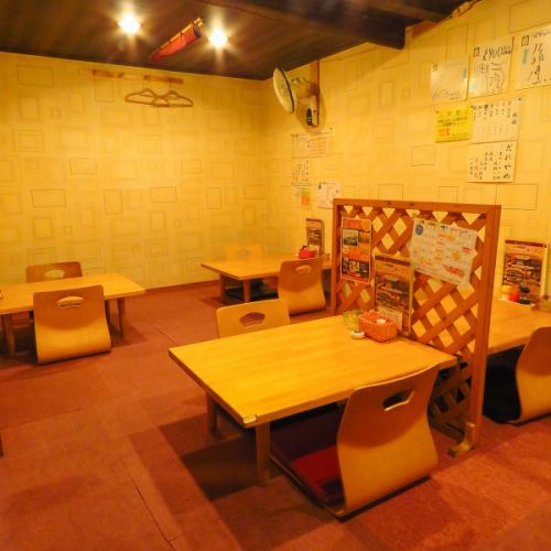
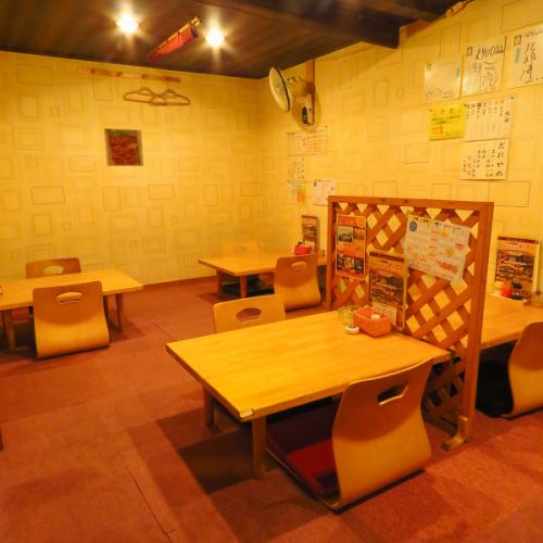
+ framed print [103,127,144,167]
